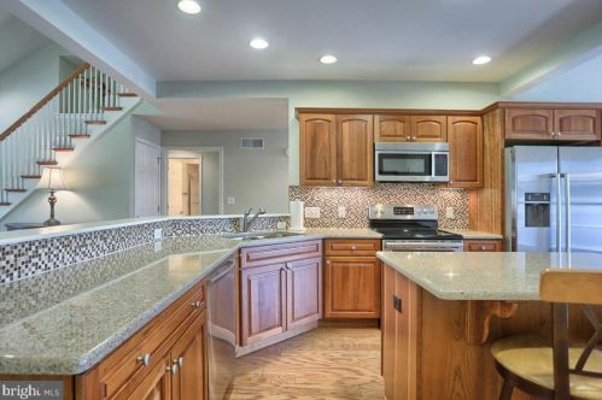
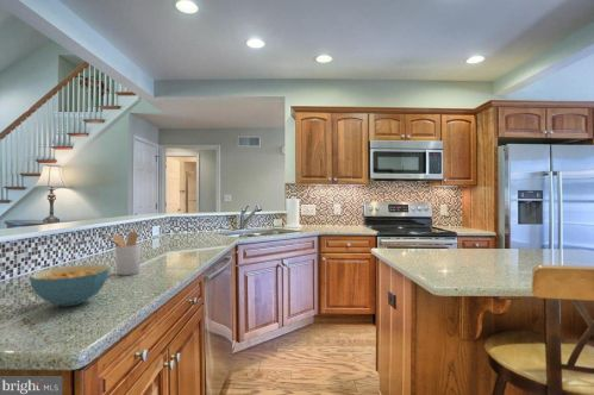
+ utensil holder [102,231,143,276]
+ cereal bowl [29,264,111,307]
